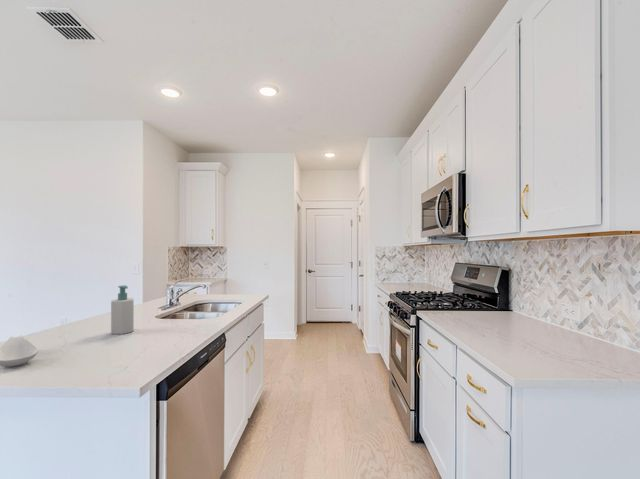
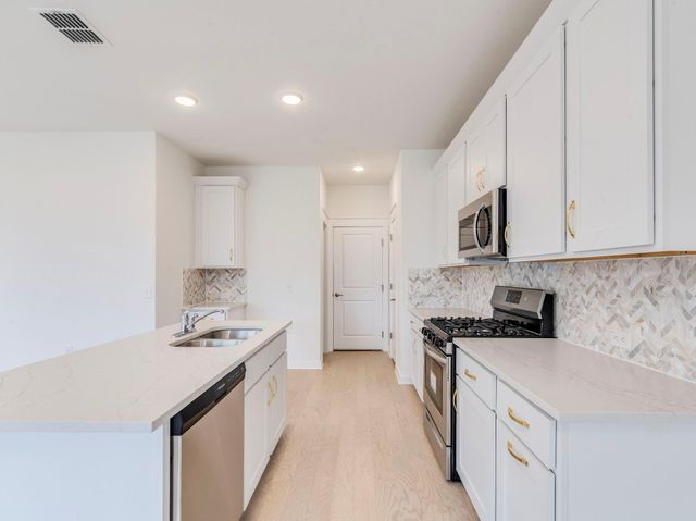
- spoon rest [0,334,39,368]
- soap bottle [110,284,135,335]
